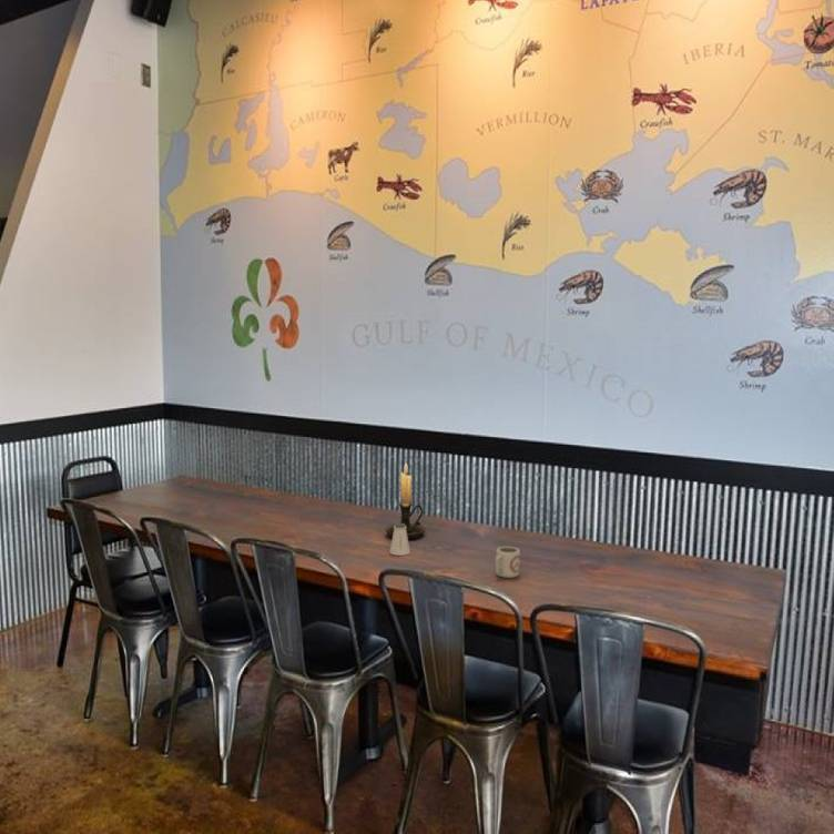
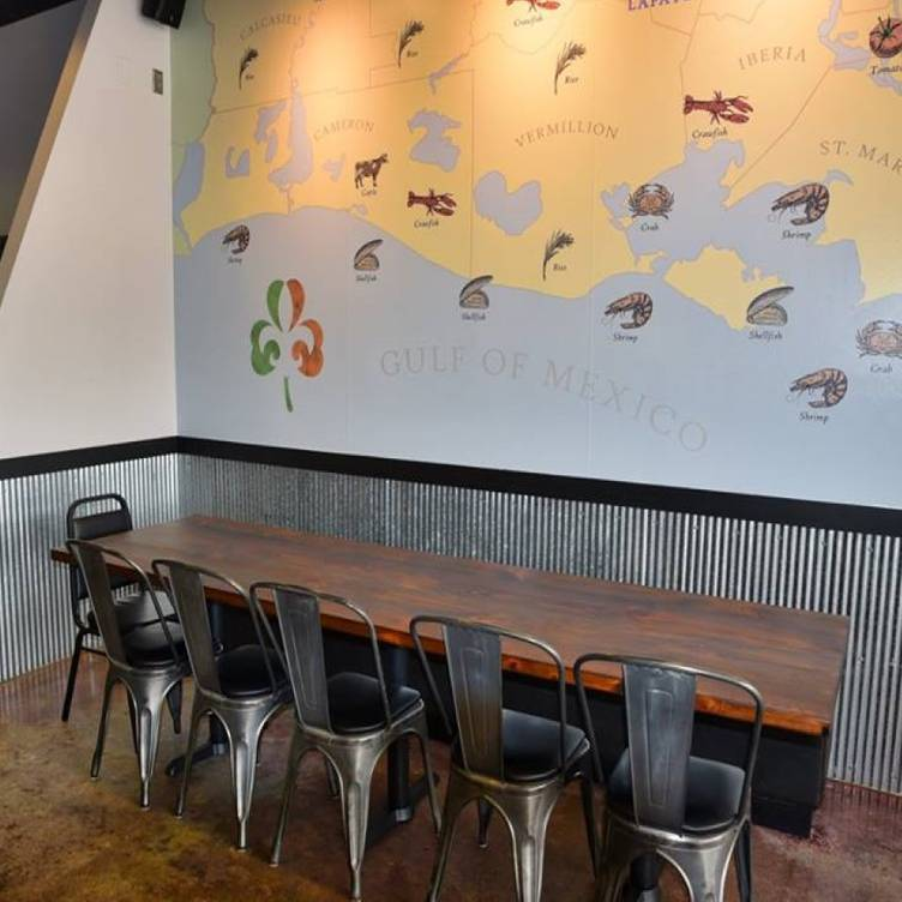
- candle holder [385,462,426,540]
- saltshaker [388,522,411,557]
- cup [494,546,521,579]
